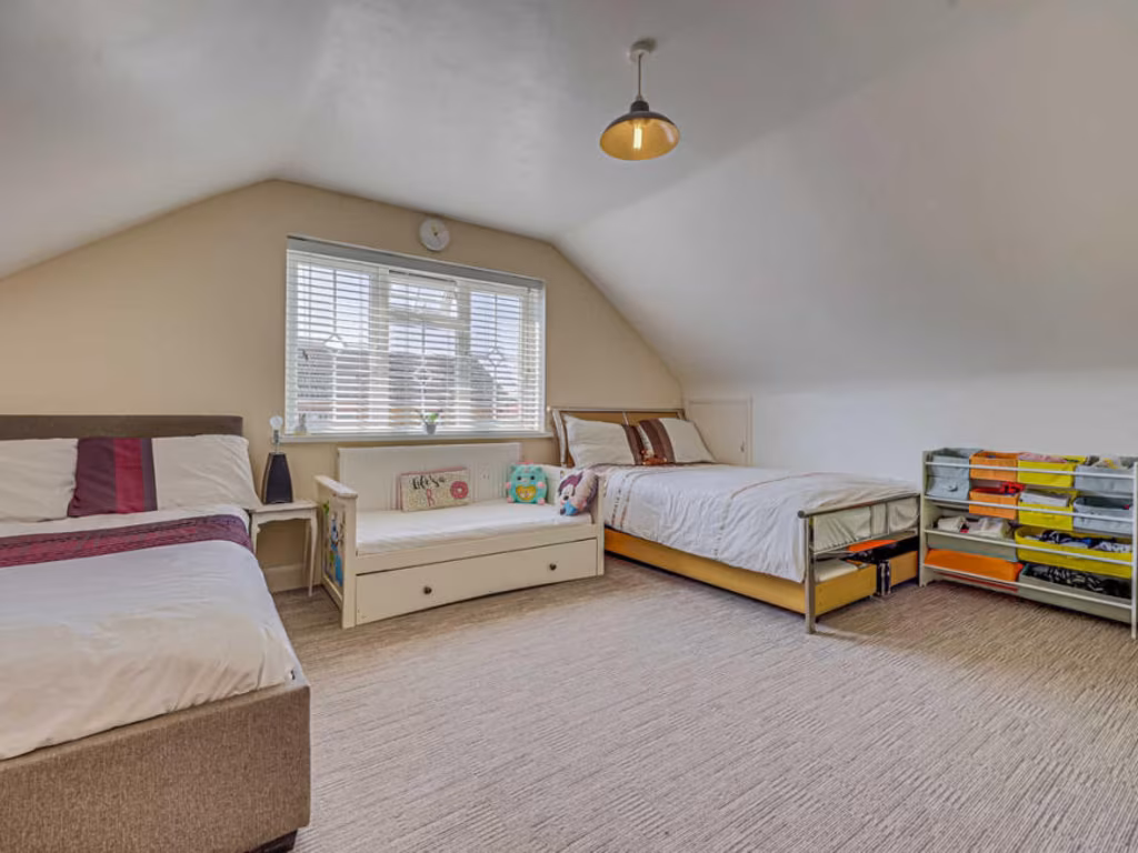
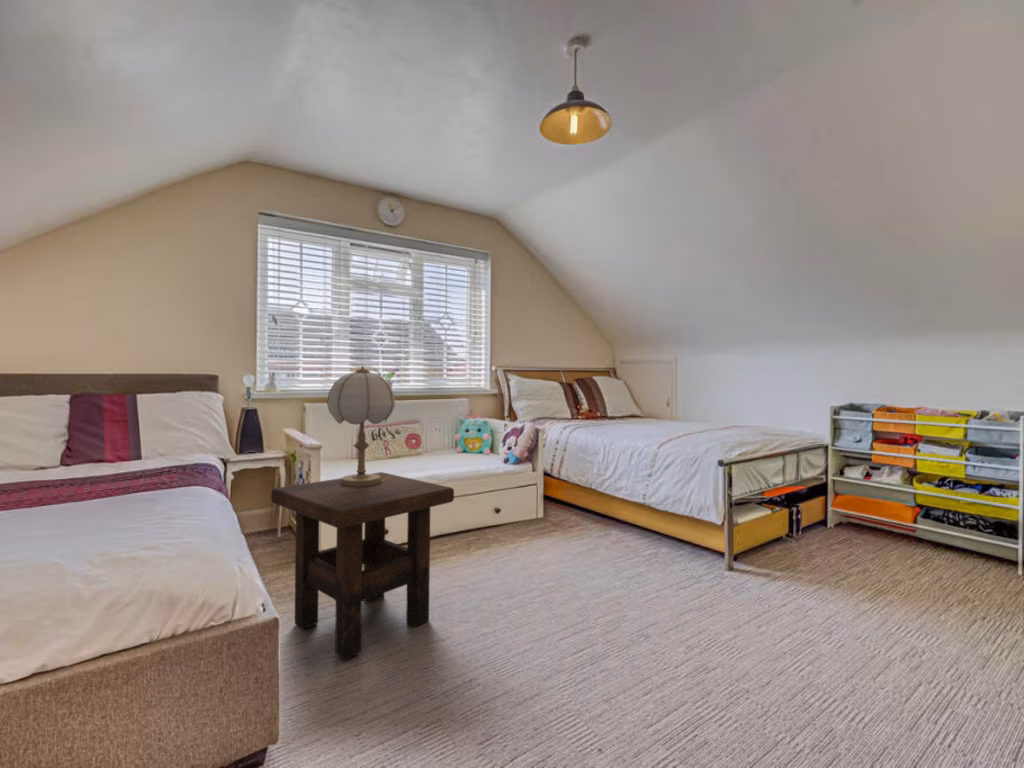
+ side table [270,471,455,660]
+ table lamp [326,365,396,486]
